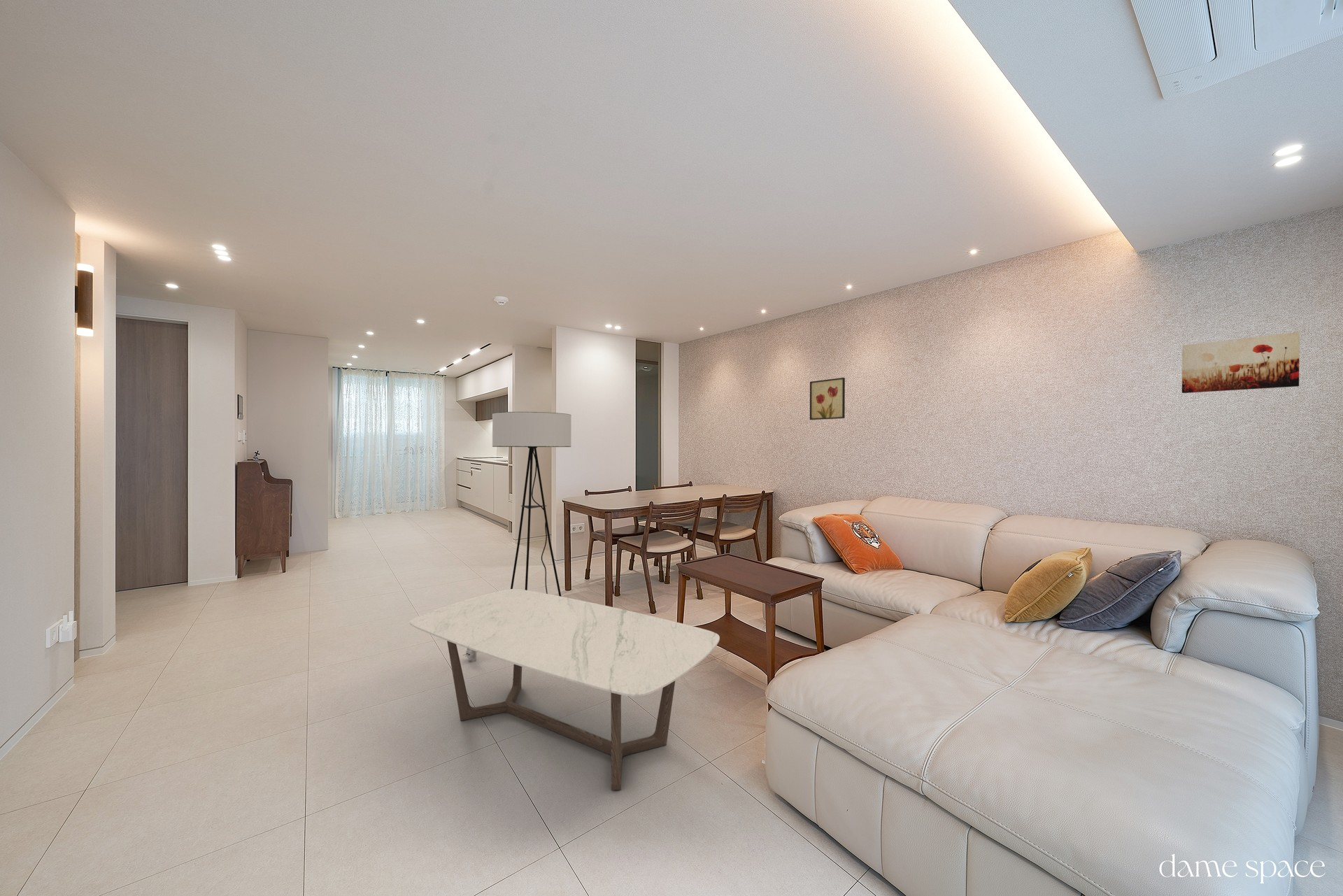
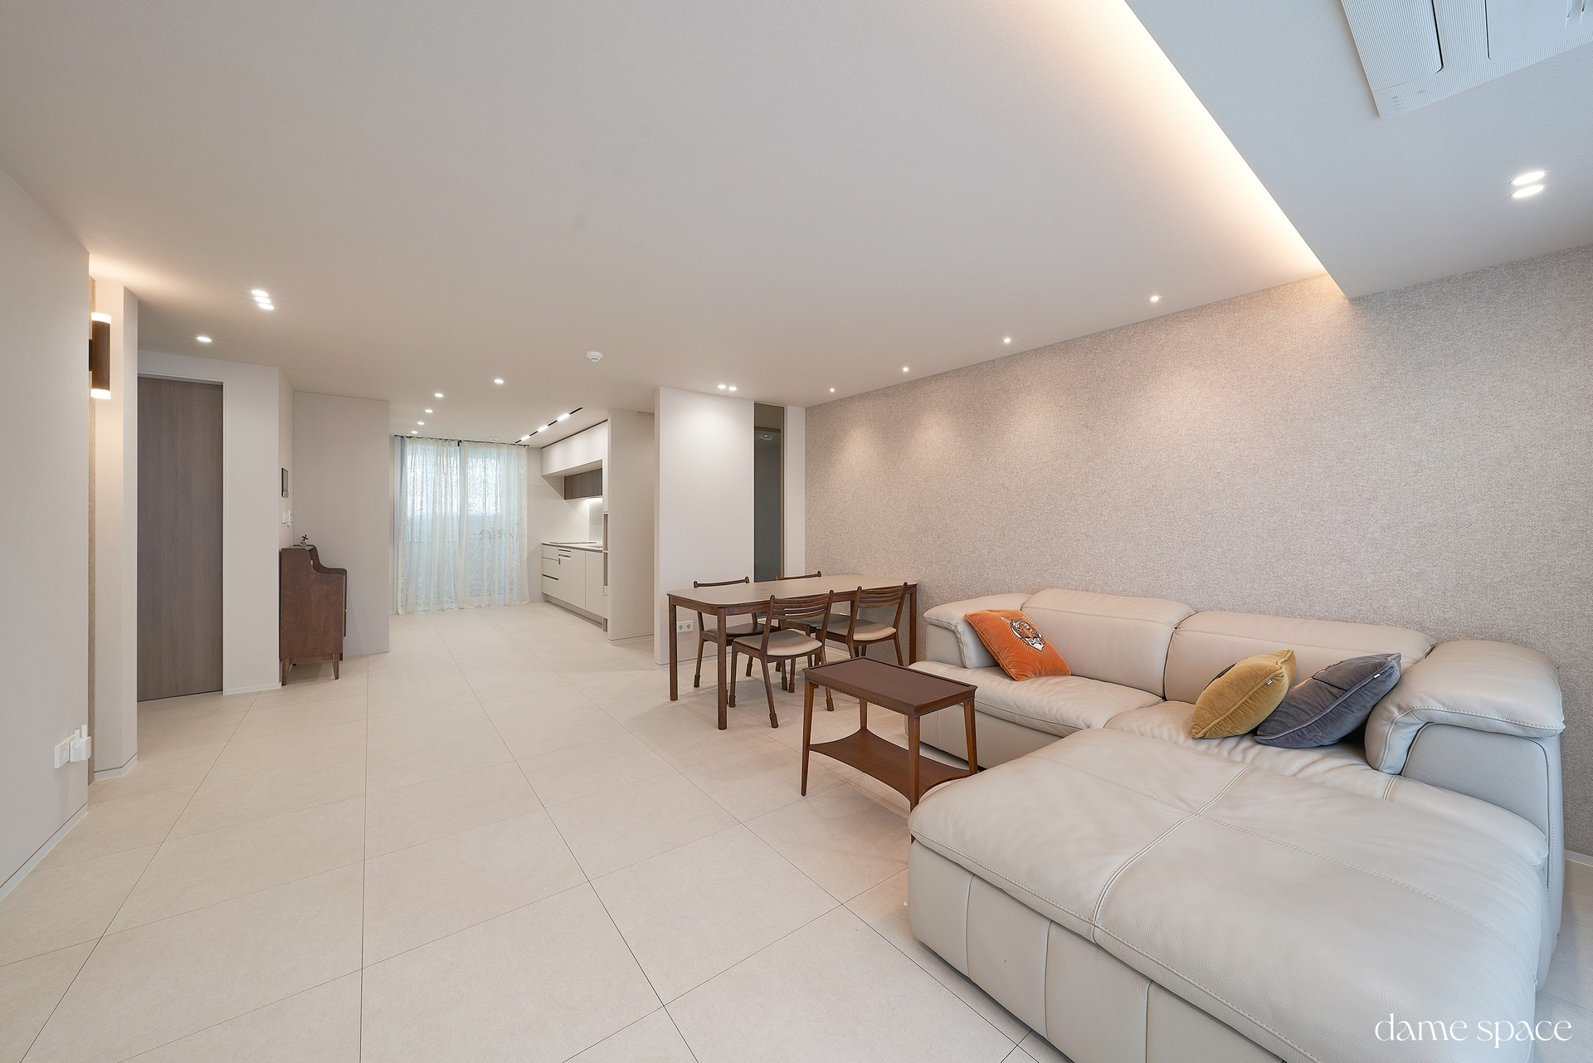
- wall art [1181,332,1300,394]
- coffee table [409,588,720,791]
- wall art [809,377,846,420]
- floor lamp [462,411,572,662]
